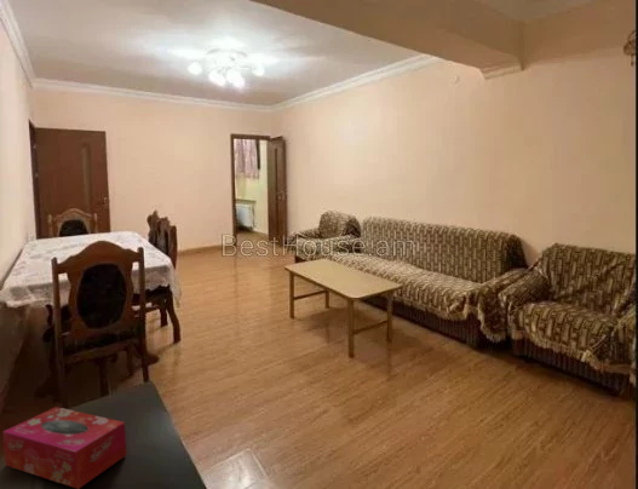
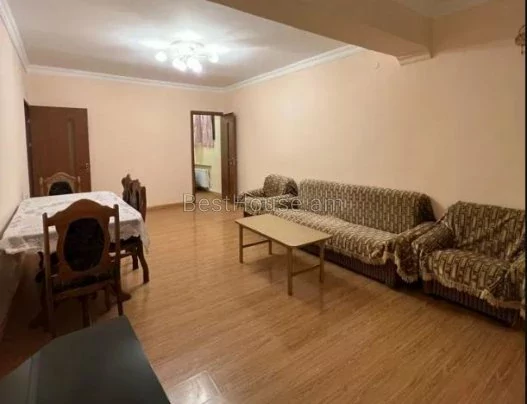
- tissue box [1,405,128,489]
